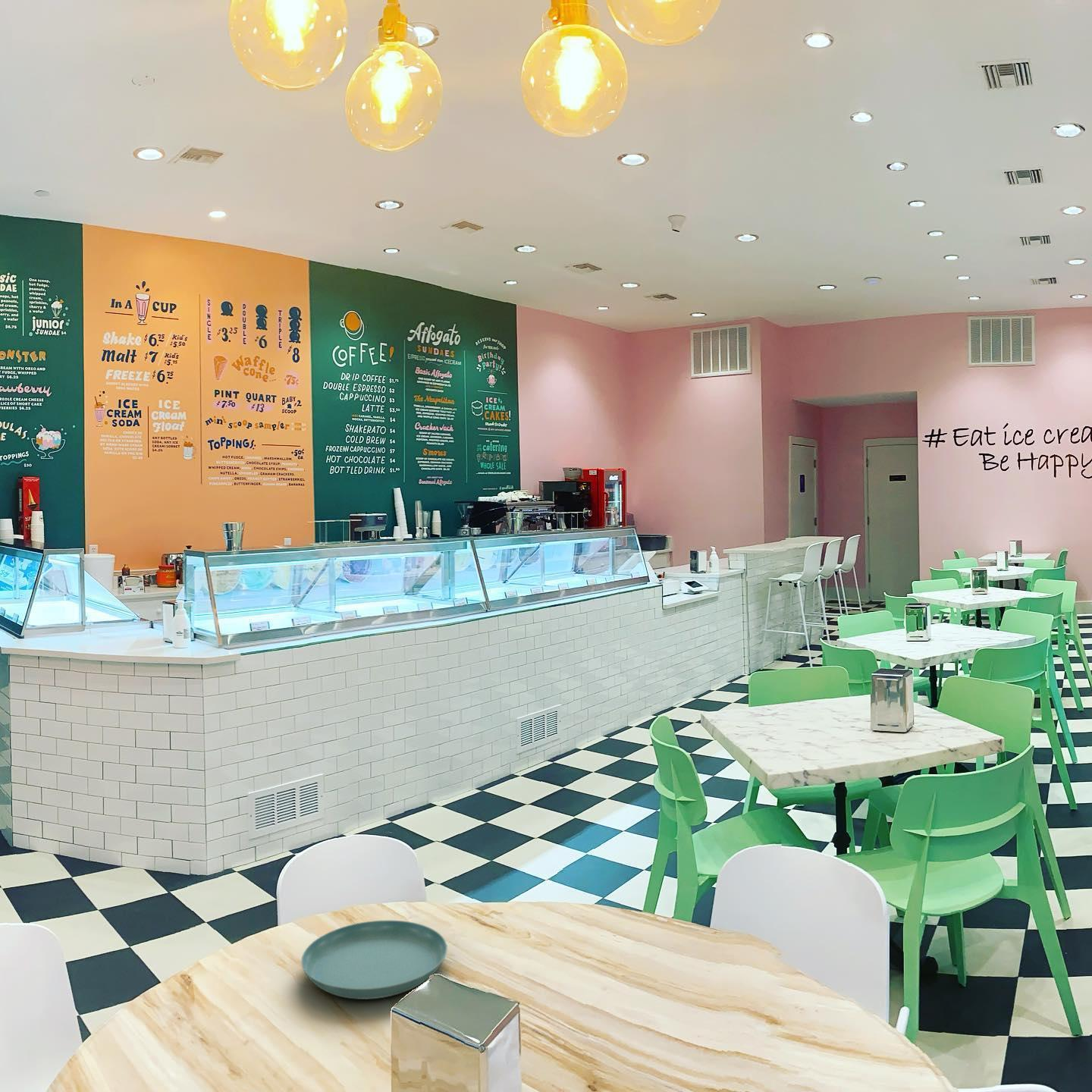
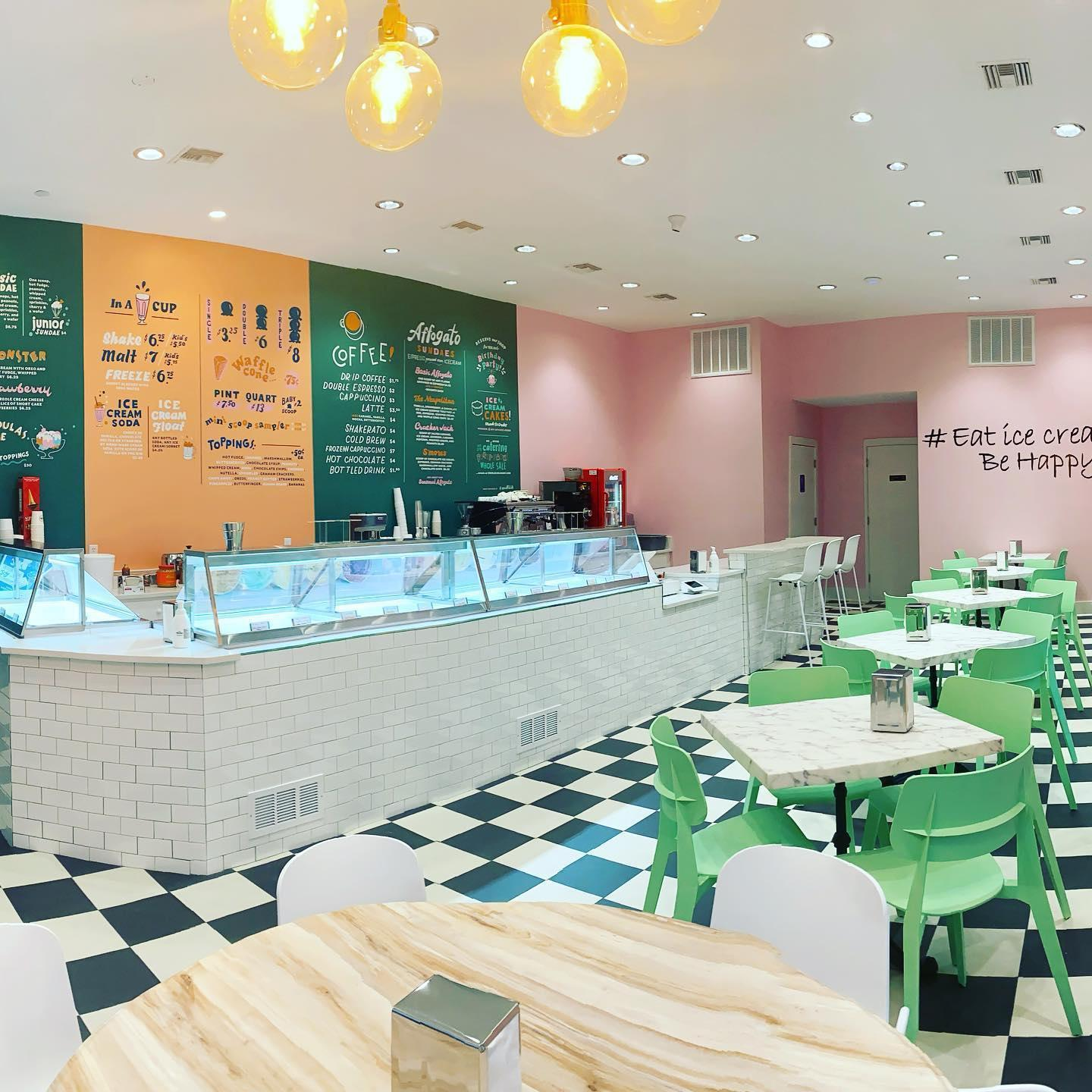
- saucer [300,920,448,1000]
